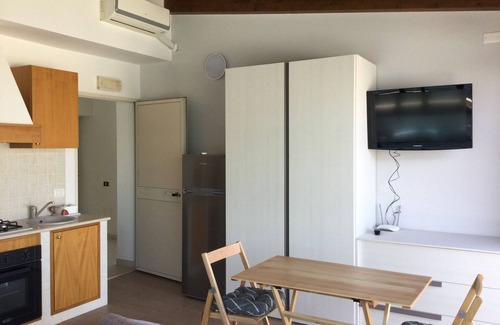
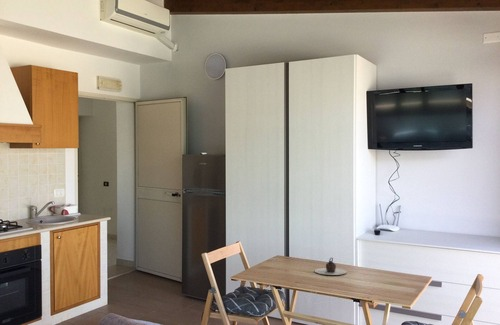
+ teapot [314,257,348,276]
